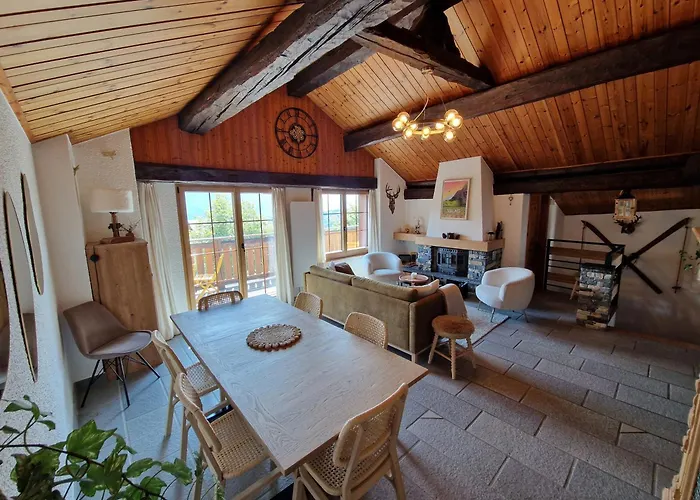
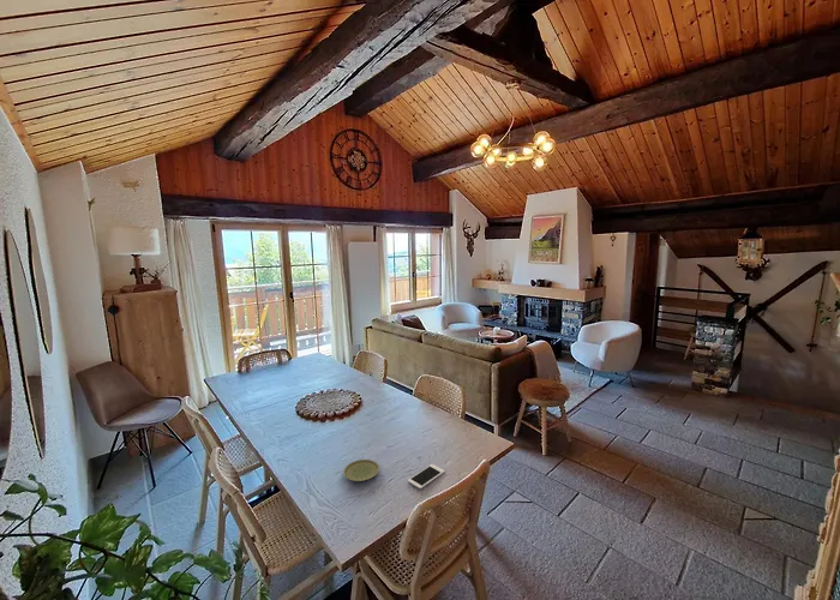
+ cell phone [407,463,445,490]
+ plate [342,458,380,482]
